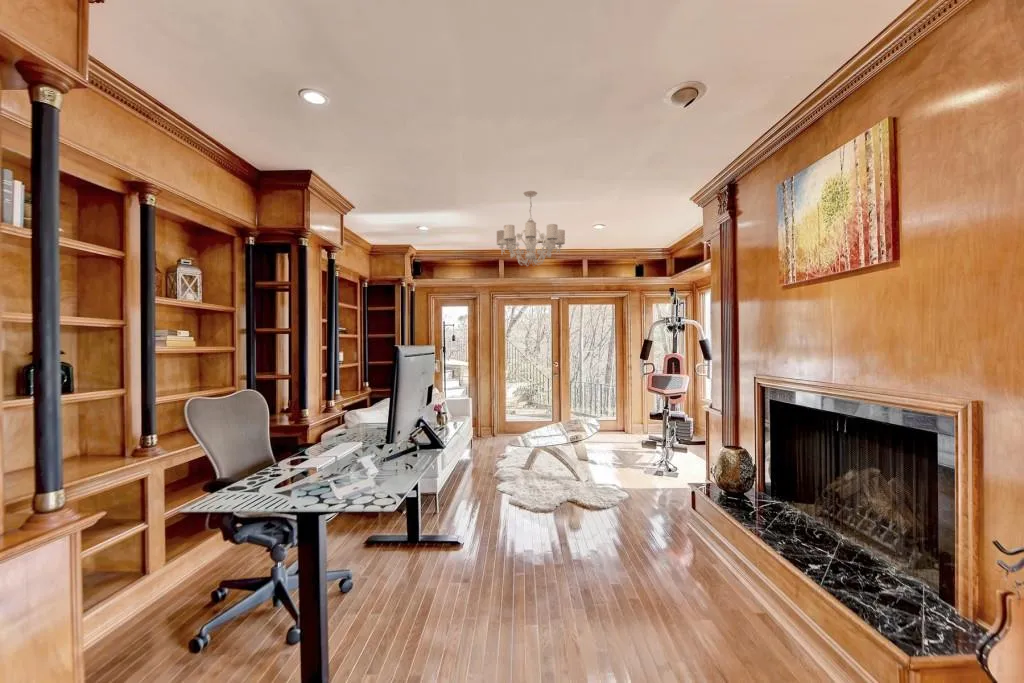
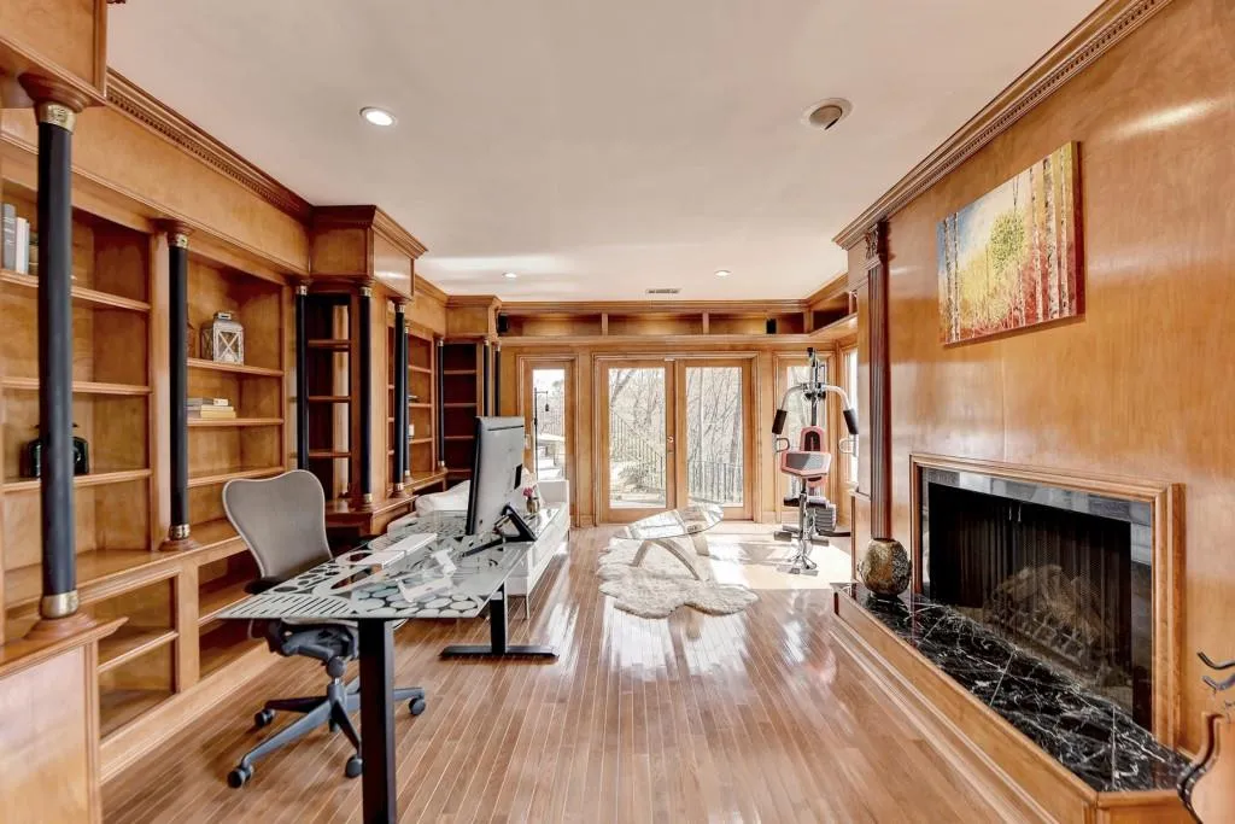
- chandelier [496,190,566,267]
